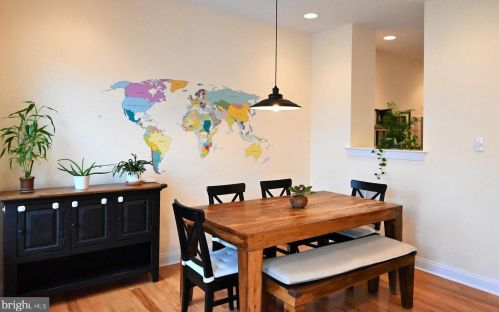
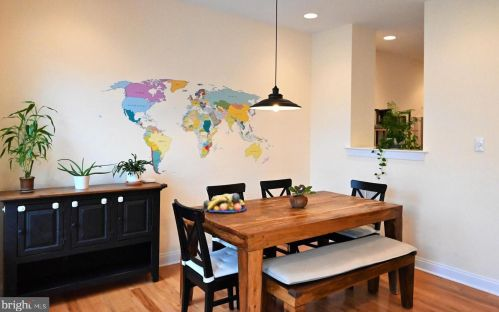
+ fruit bowl [202,192,248,213]
